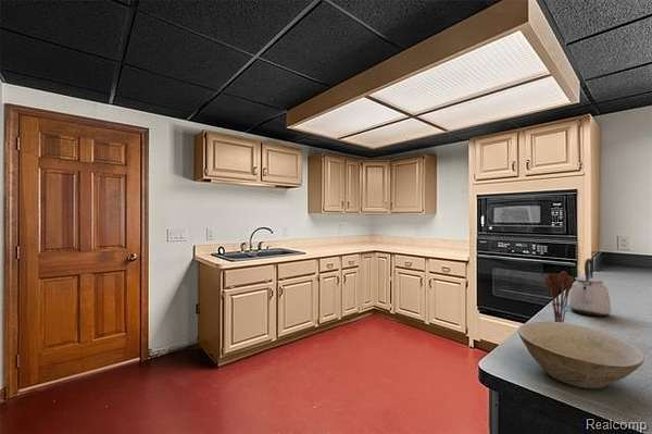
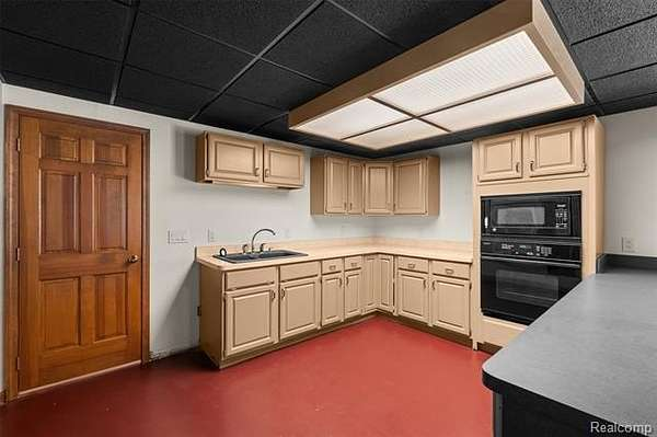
- kettle [568,258,612,317]
- bowl [517,321,645,389]
- utensil holder [543,270,574,323]
